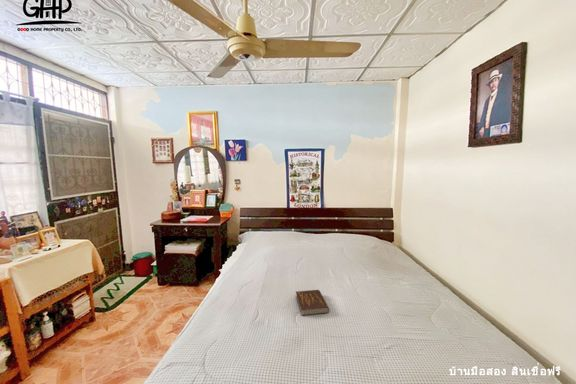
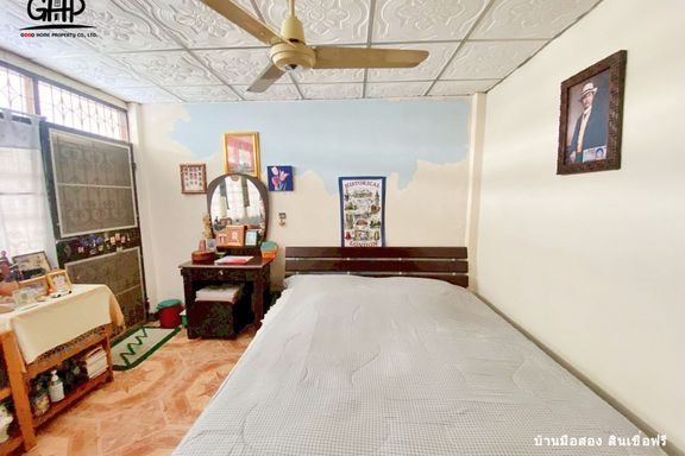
- book [295,289,330,316]
